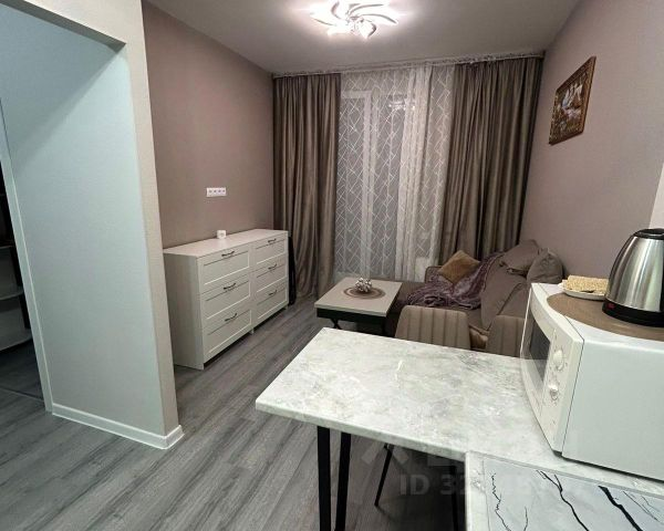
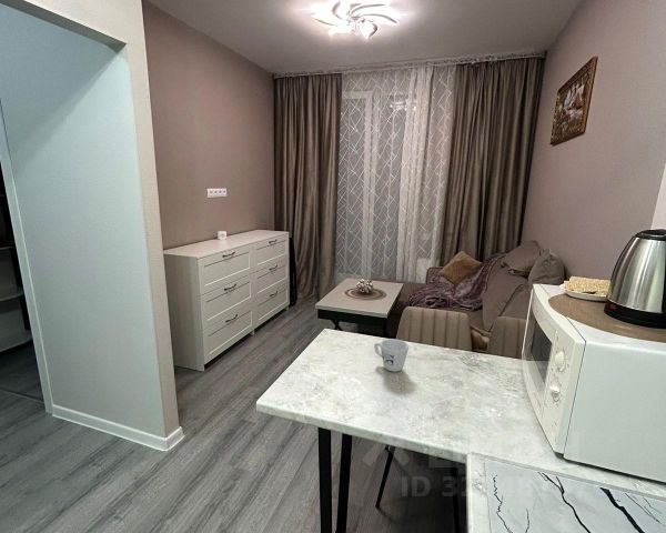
+ mug [373,338,410,373]
